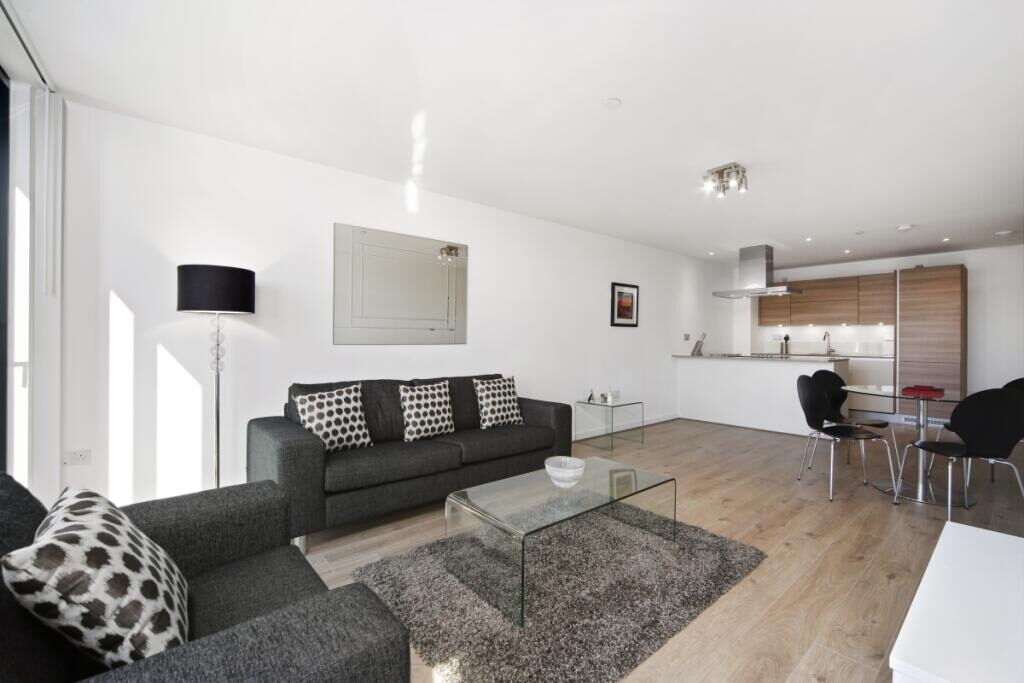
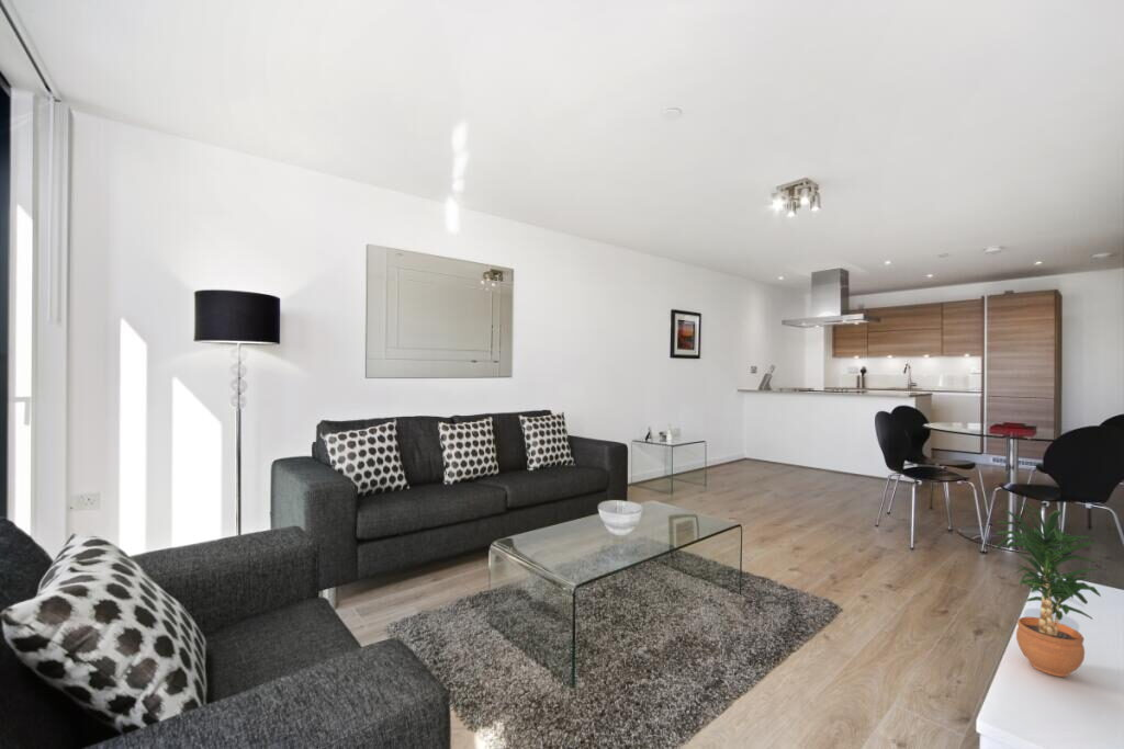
+ potted plant [994,500,1102,678]
